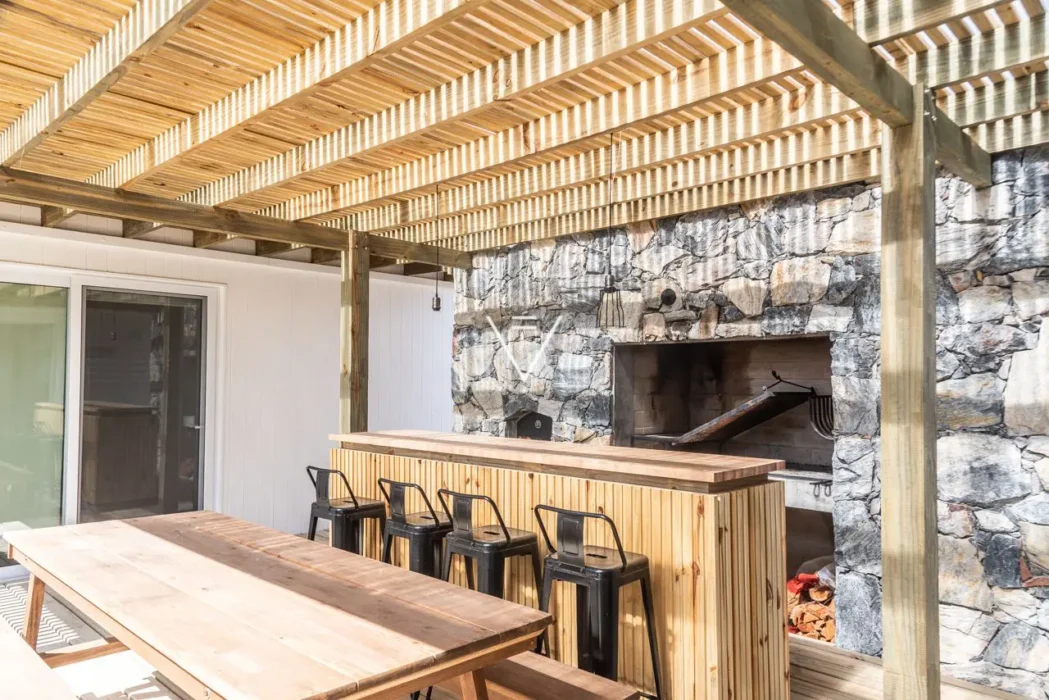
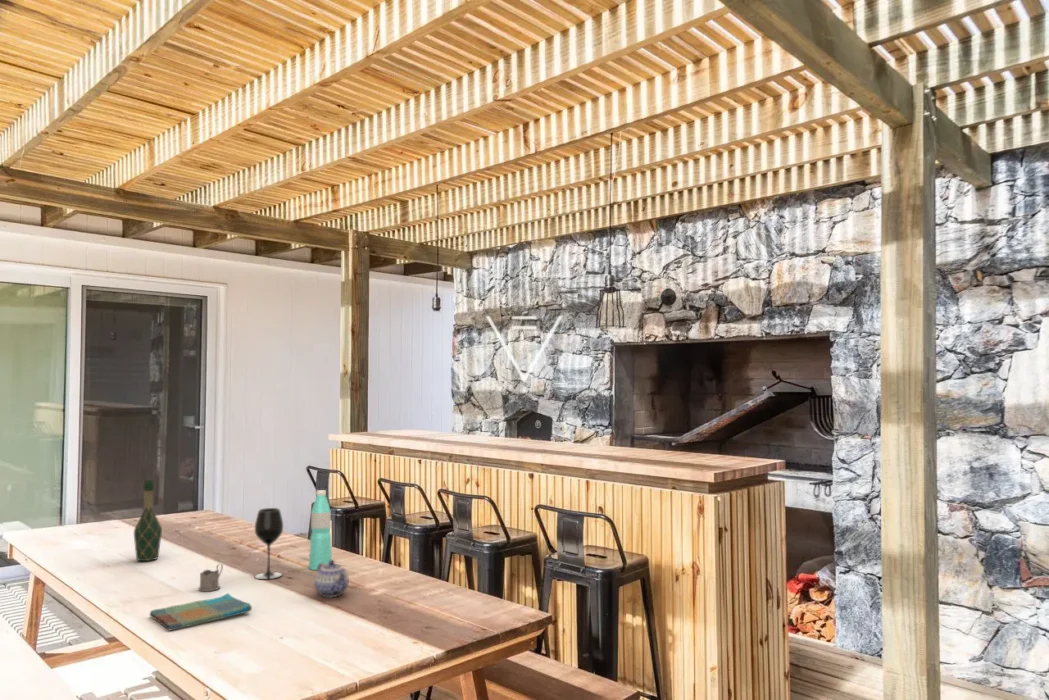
+ wineglass [254,507,284,580]
+ teapot [313,559,350,598]
+ wine bottle [133,479,163,562]
+ tea glass holder [197,563,224,592]
+ dish towel [149,592,253,632]
+ water bottle [308,489,333,571]
